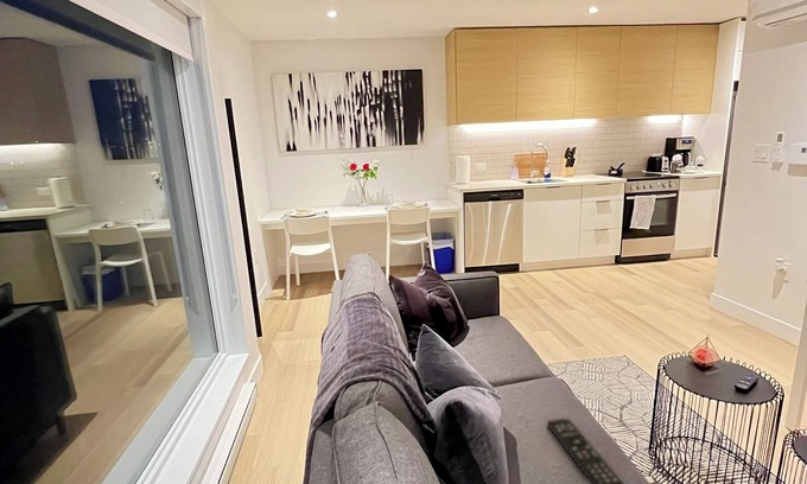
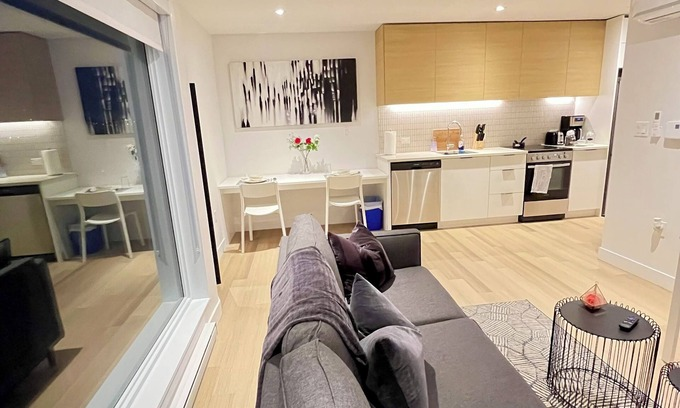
- remote control [546,416,625,484]
